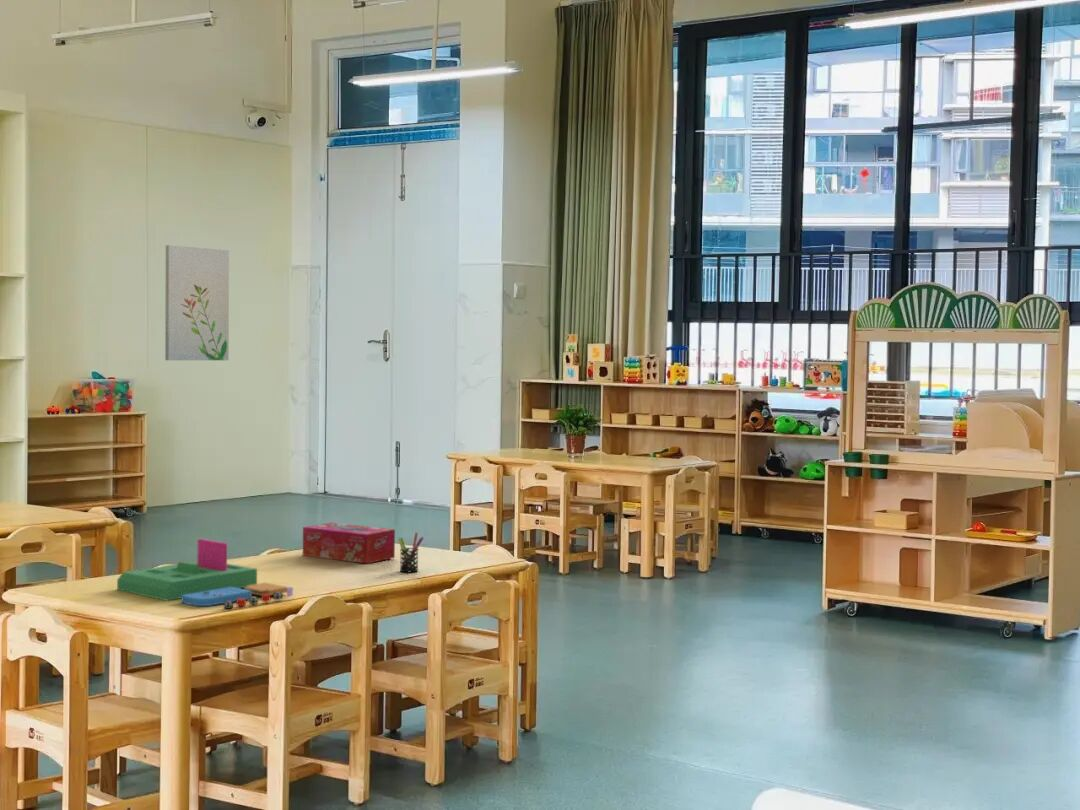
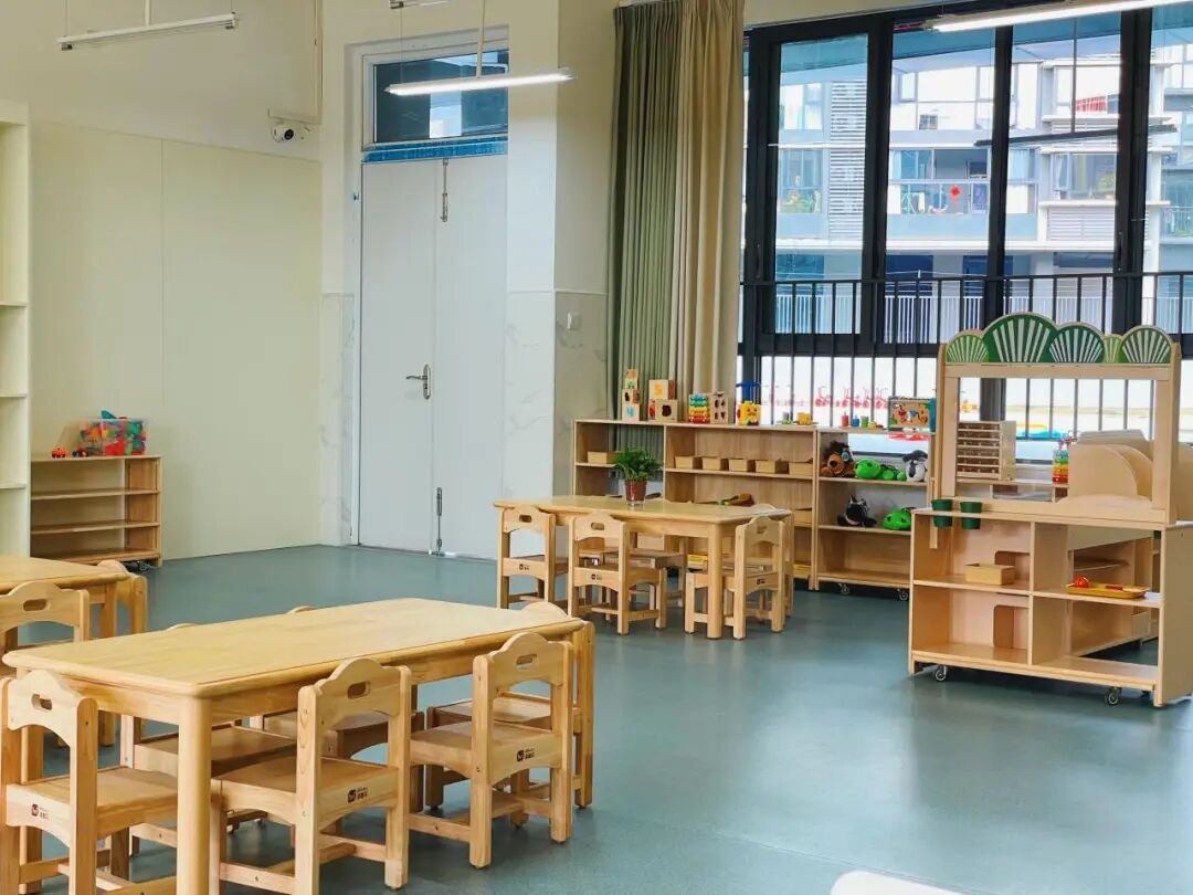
- pen holder [397,532,424,573]
- tissue box [302,522,396,565]
- board game [116,538,294,610]
- wall art [164,244,230,361]
